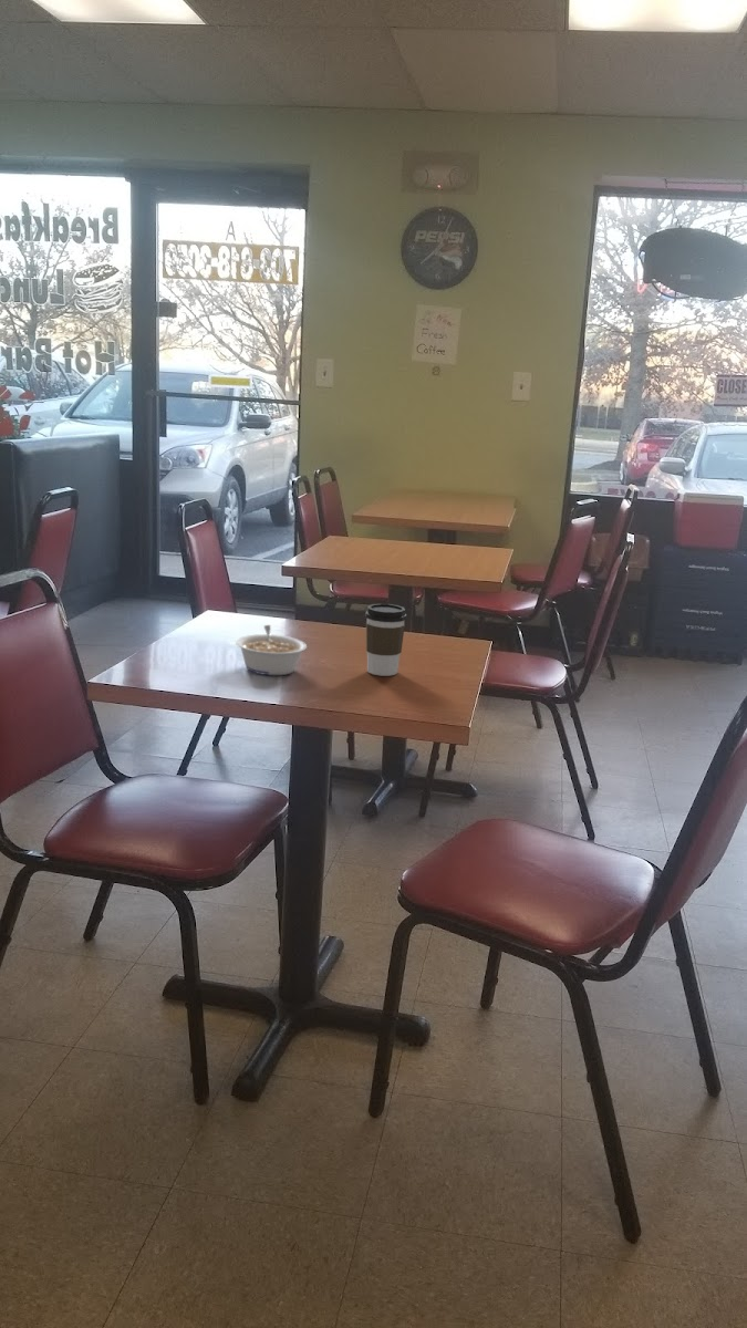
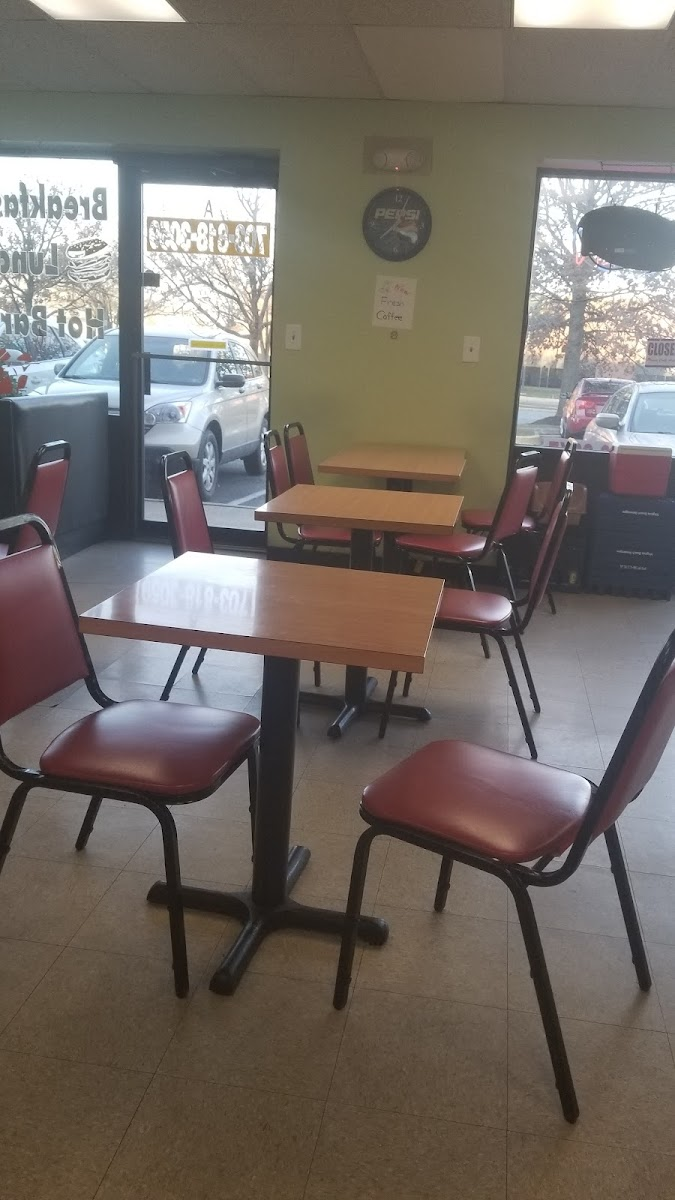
- coffee cup [364,603,407,677]
- legume [235,624,308,676]
